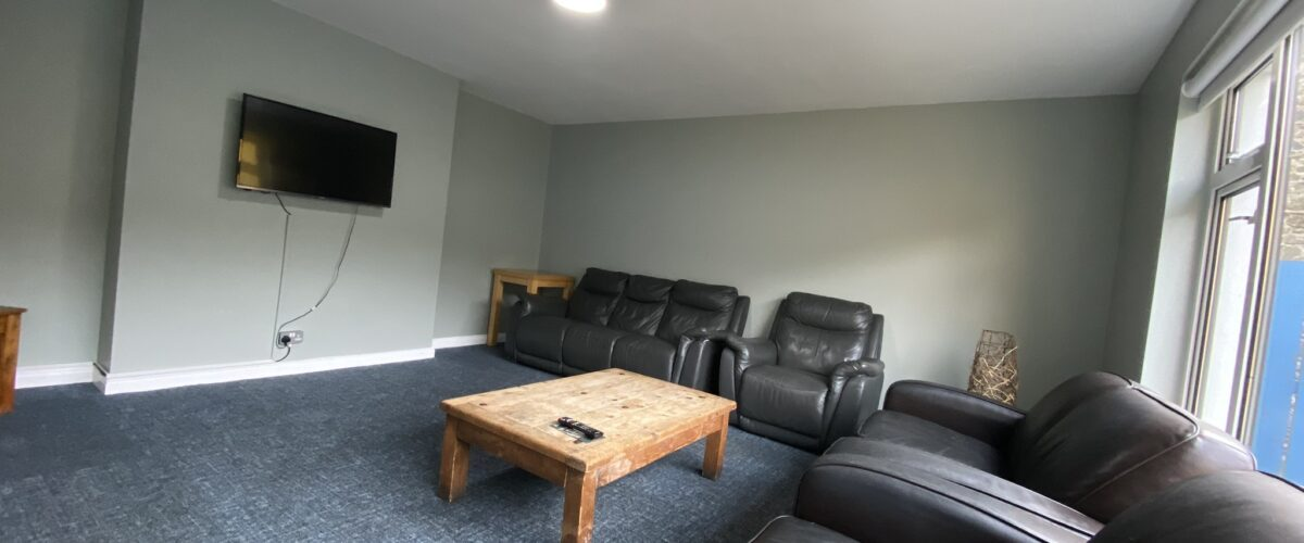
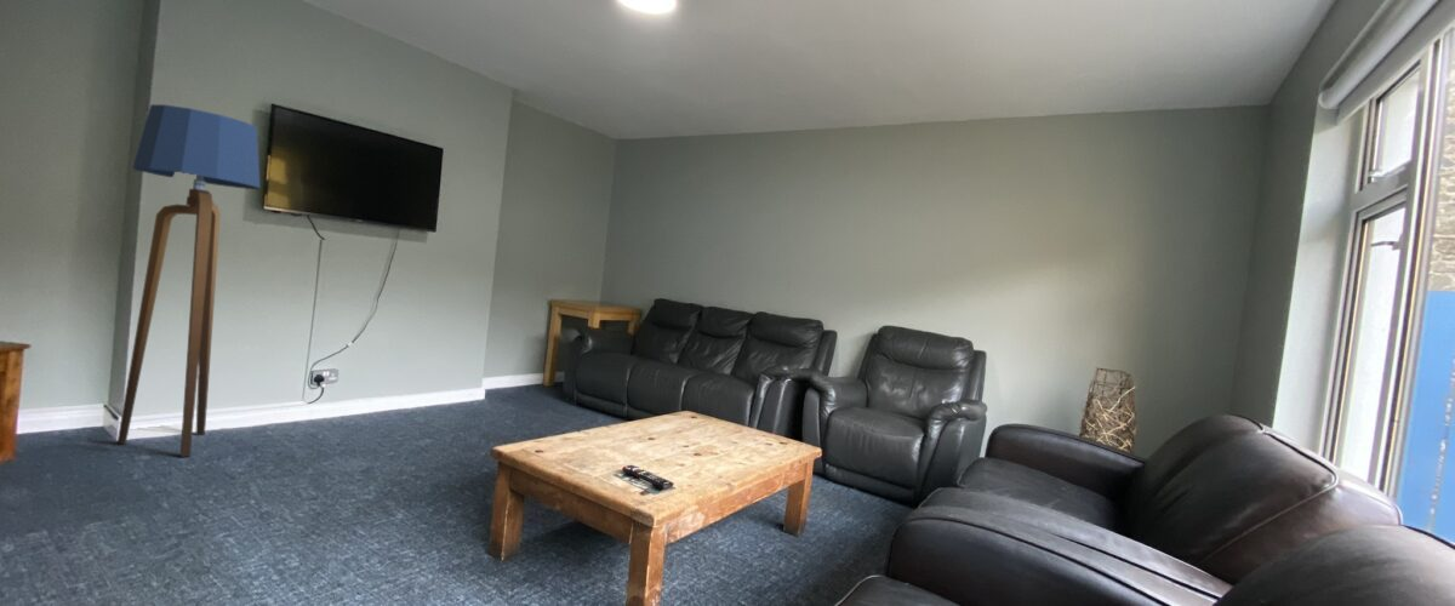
+ floor lamp [116,103,261,458]
